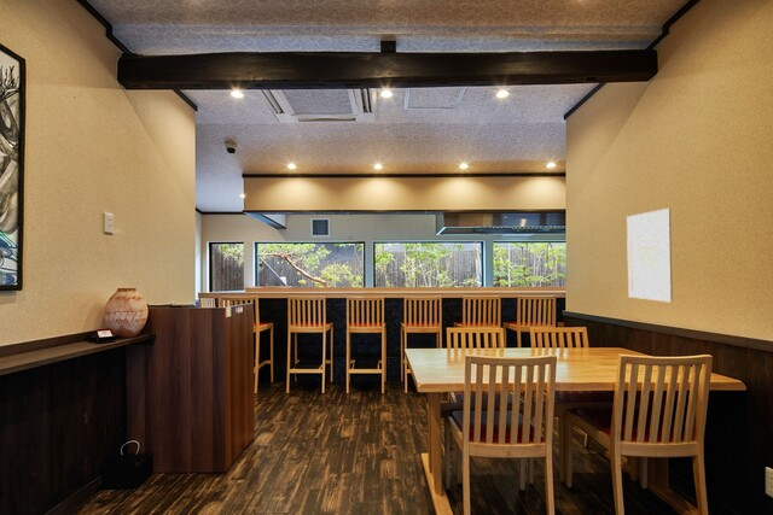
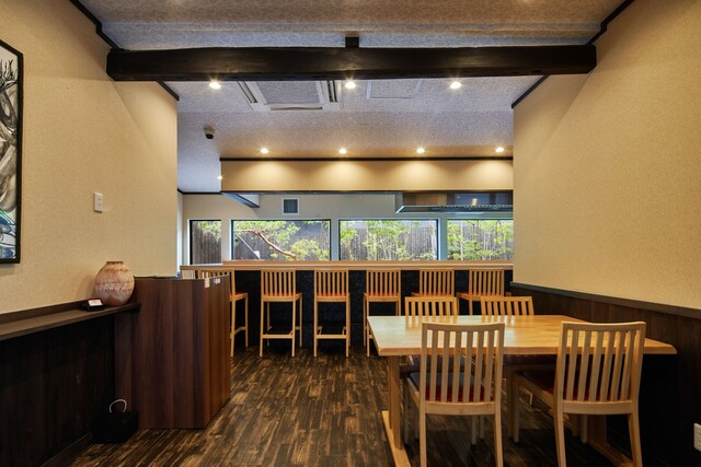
- wall art [626,207,674,304]
